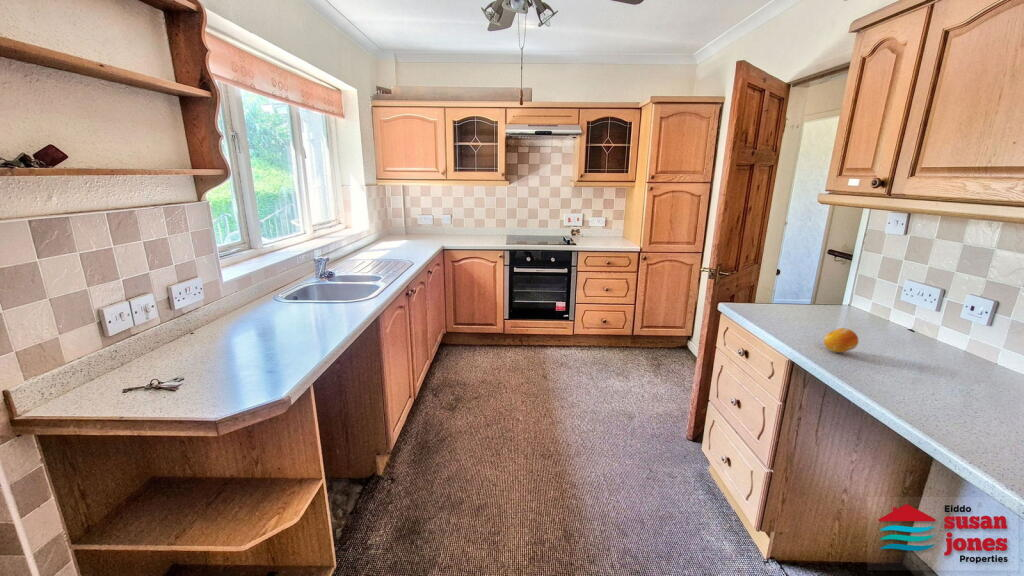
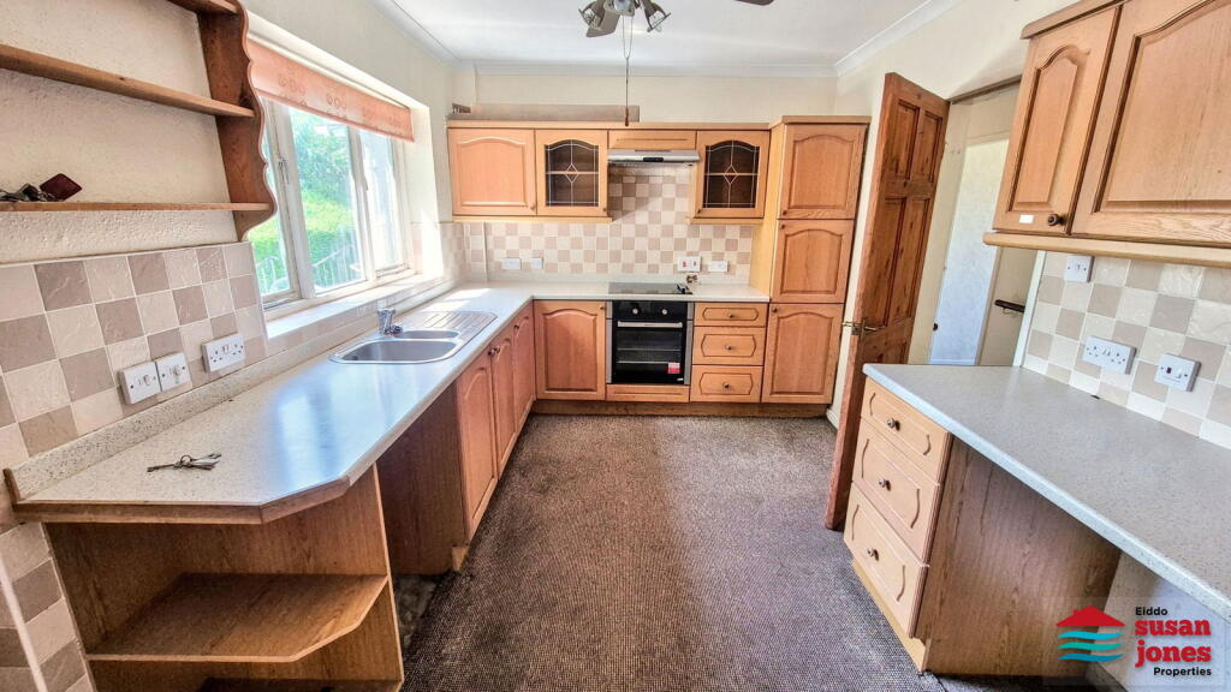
- fruit [823,327,859,354]
